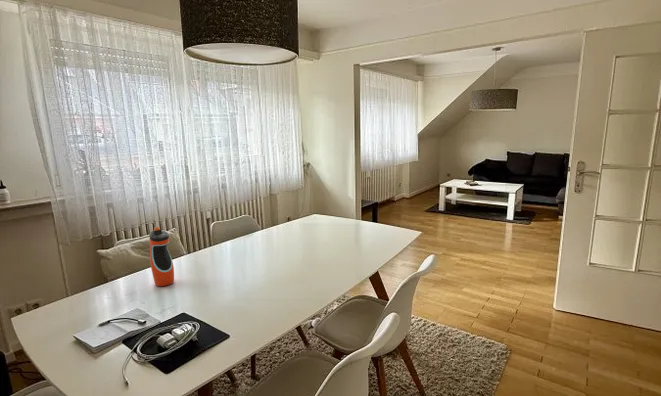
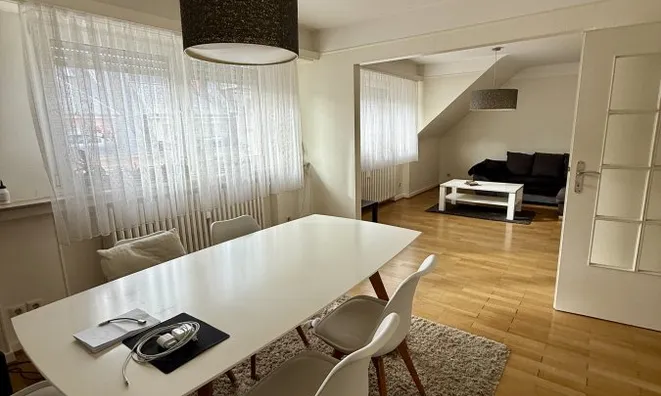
- water bottle [148,226,175,287]
